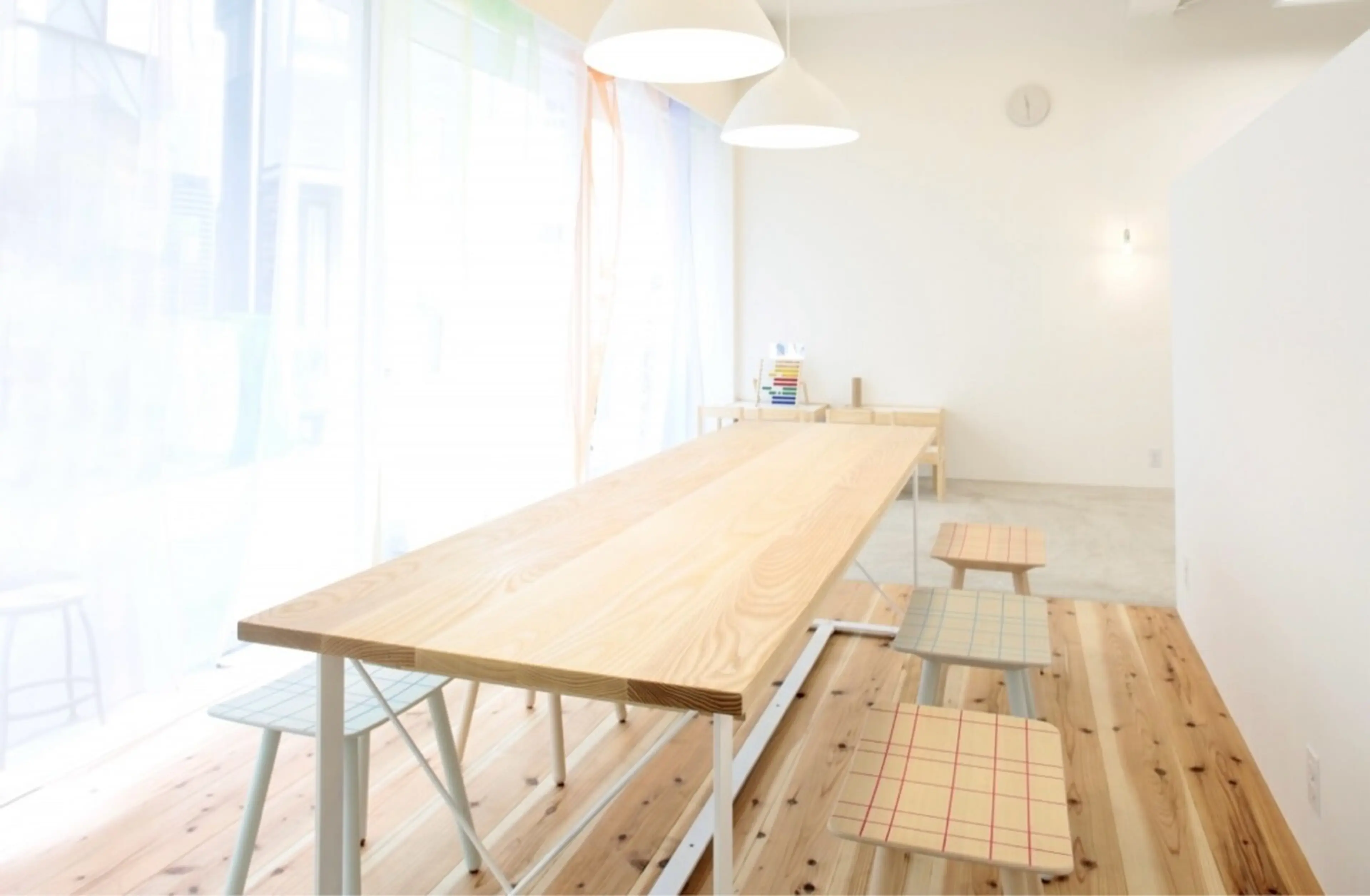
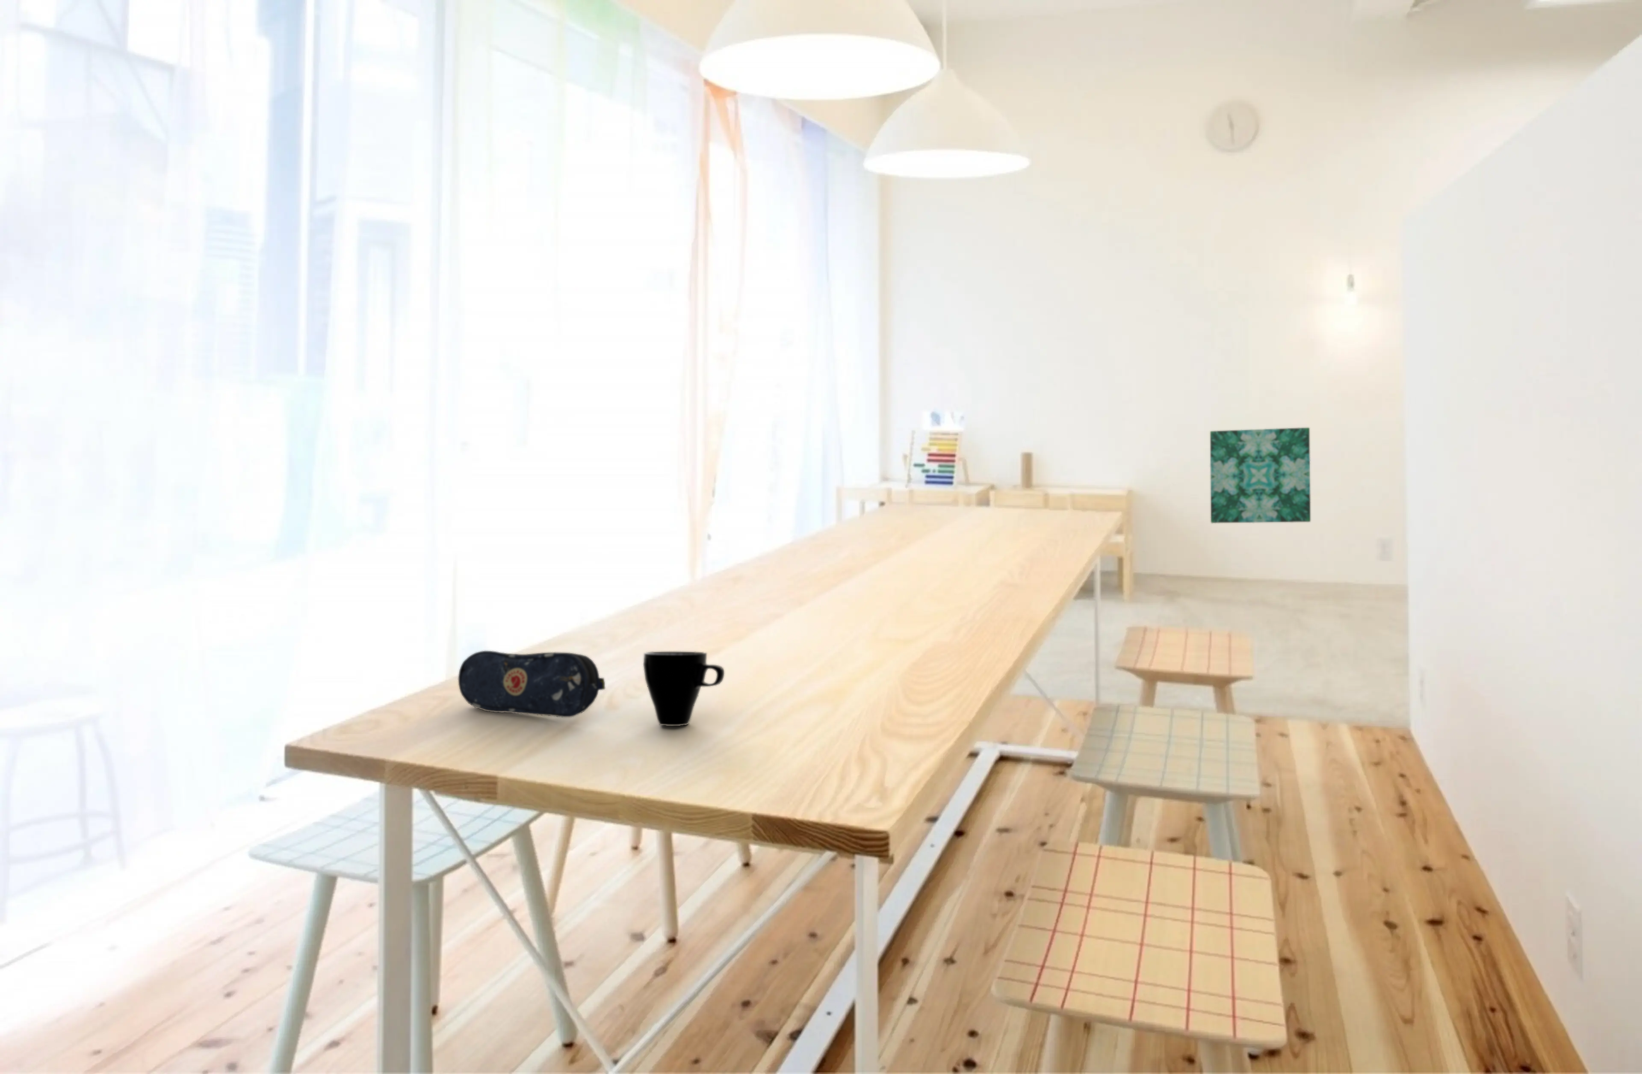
+ pencil case [458,651,605,718]
+ wall art [1209,427,1311,524]
+ cup [642,651,725,726]
